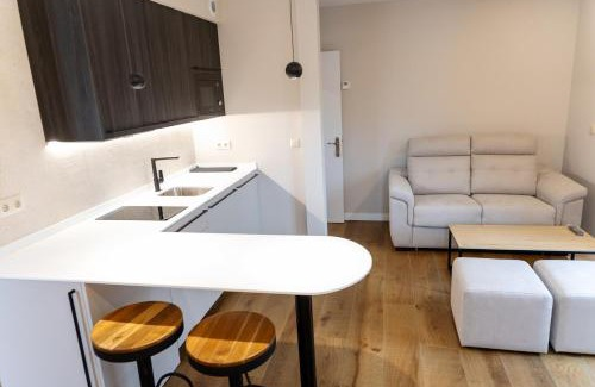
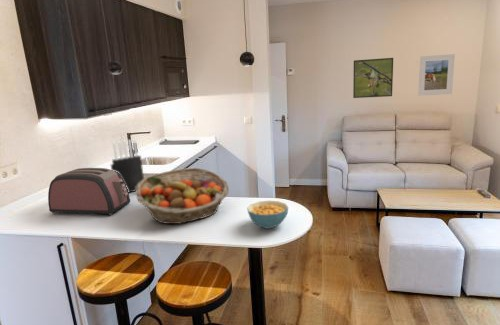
+ toaster [47,167,131,216]
+ fruit basket [135,167,230,225]
+ knife block [110,138,145,194]
+ cereal bowl [246,200,289,230]
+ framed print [352,57,394,99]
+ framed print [417,53,456,97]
